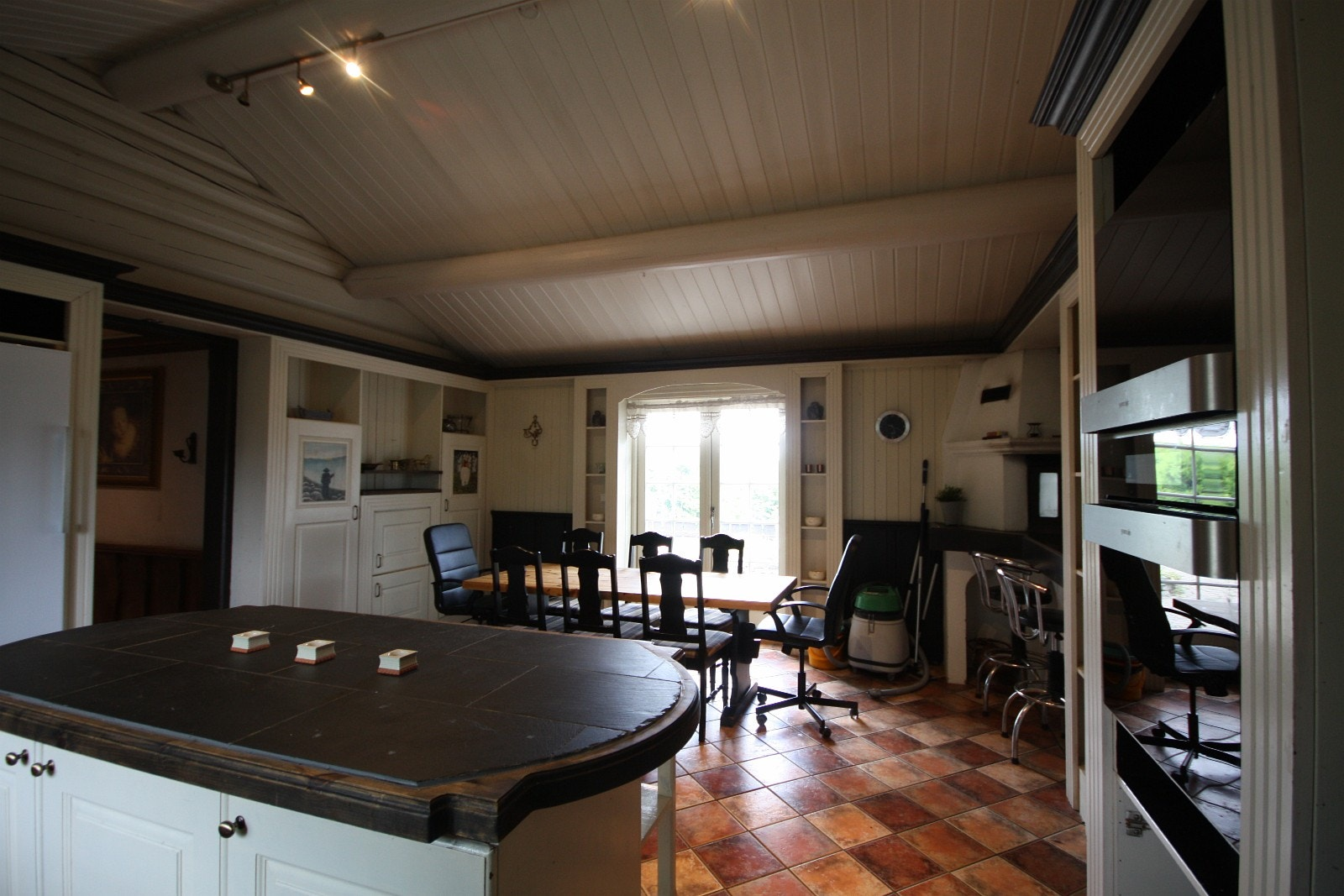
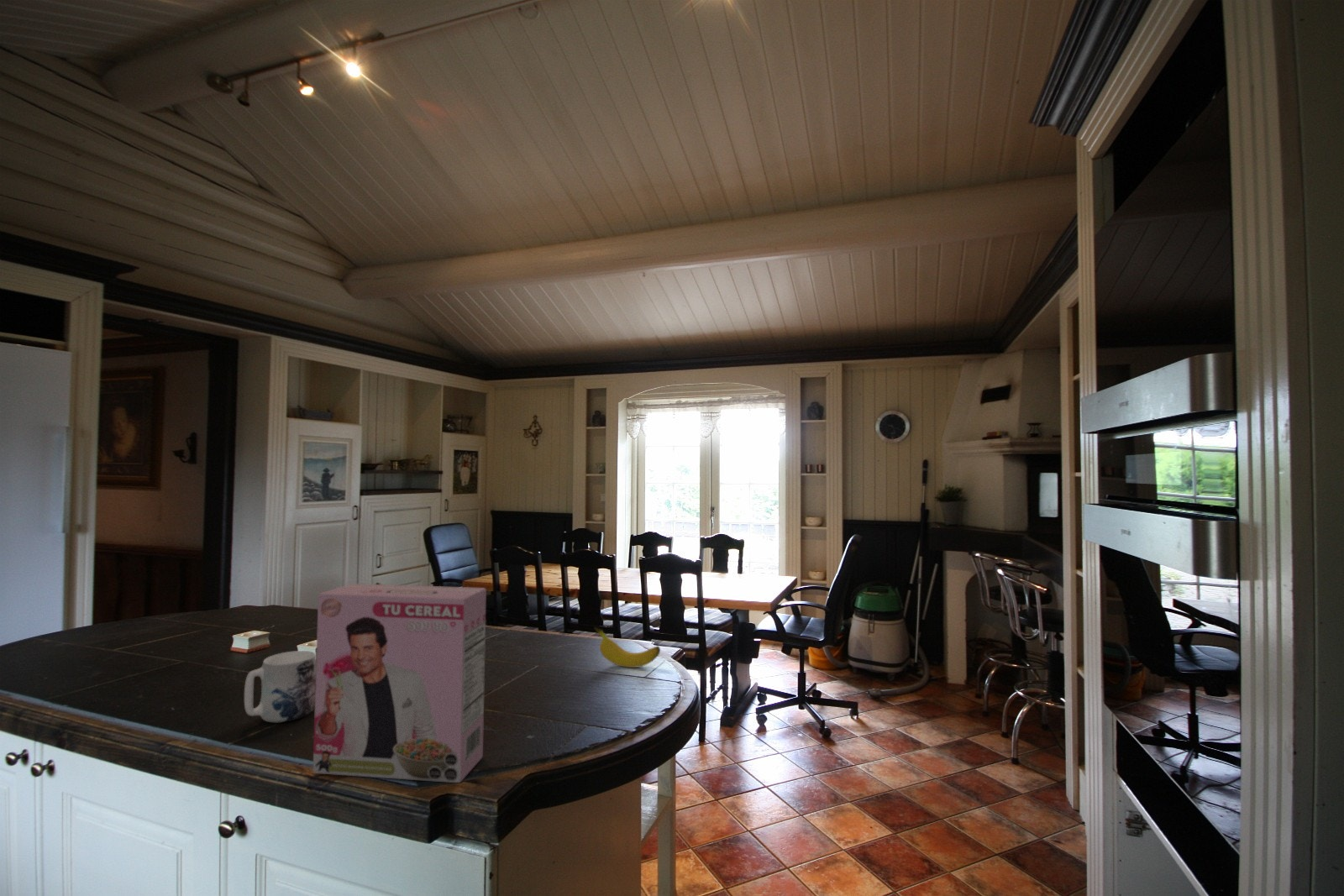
+ mug [244,650,317,724]
+ cereal box [312,583,487,783]
+ banana [593,626,661,668]
